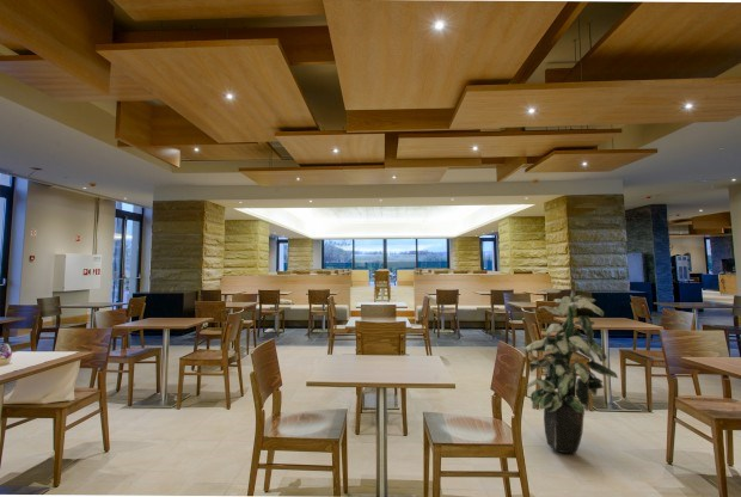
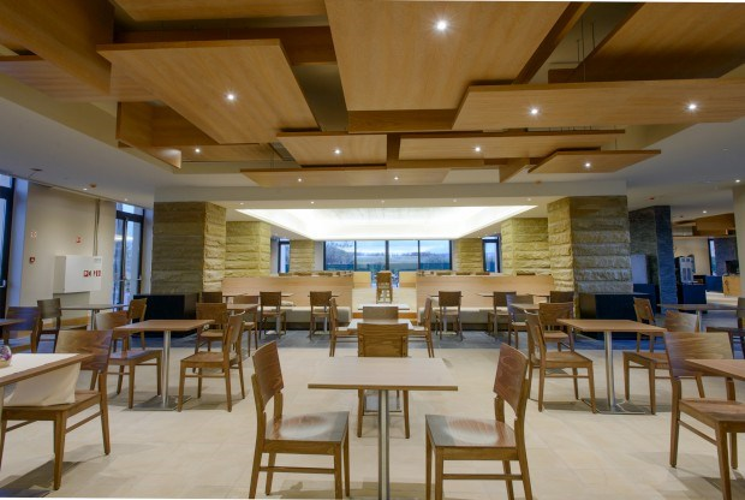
- indoor plant [522,287,619,455]
